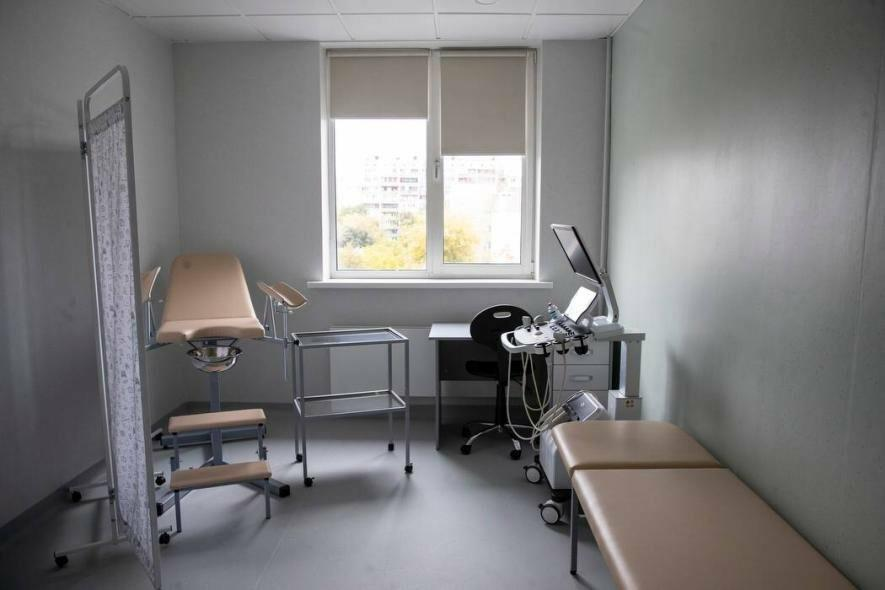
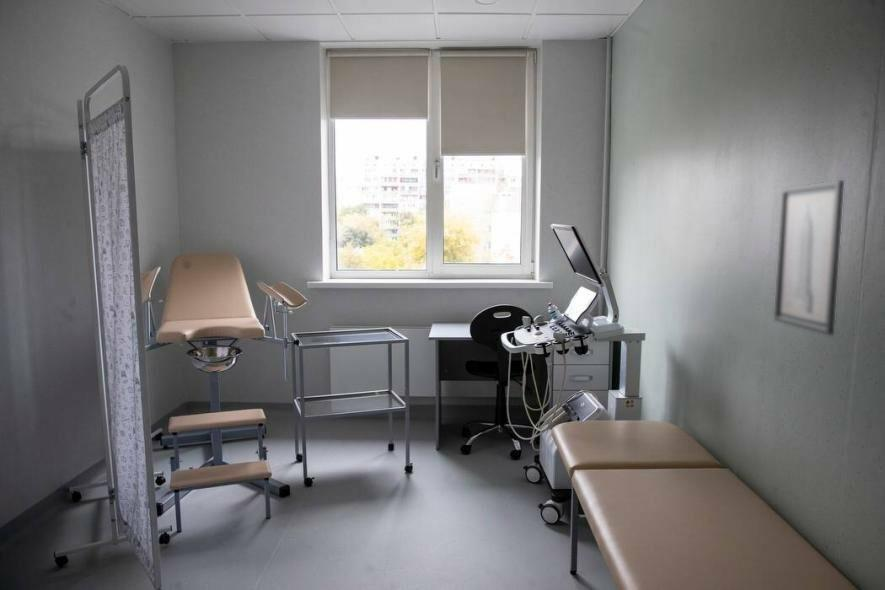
+ wall art [773,179,845,336]
